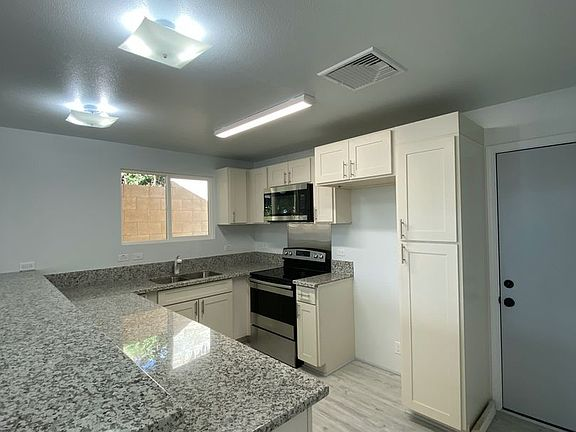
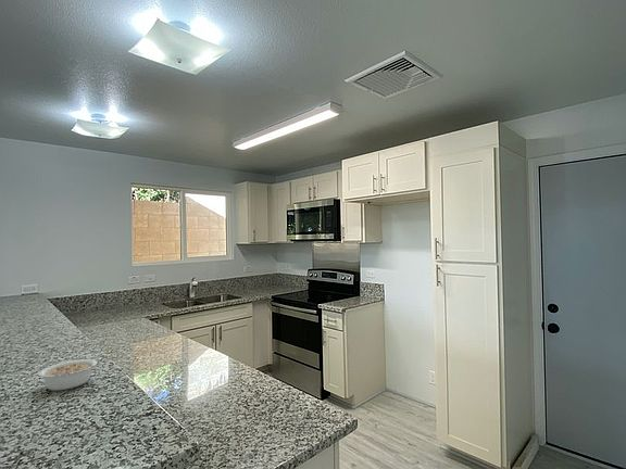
+ legume [37,358,102,392]
